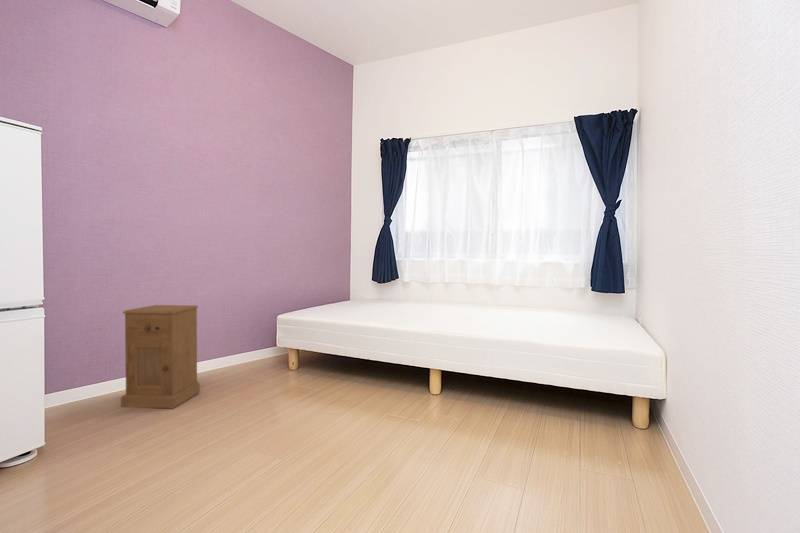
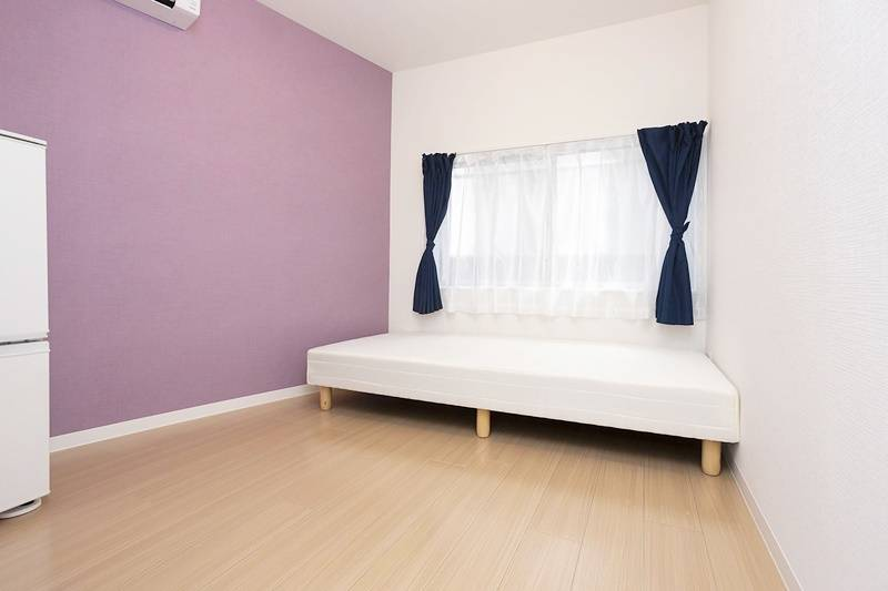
- nightstand [120,304,201,410]
